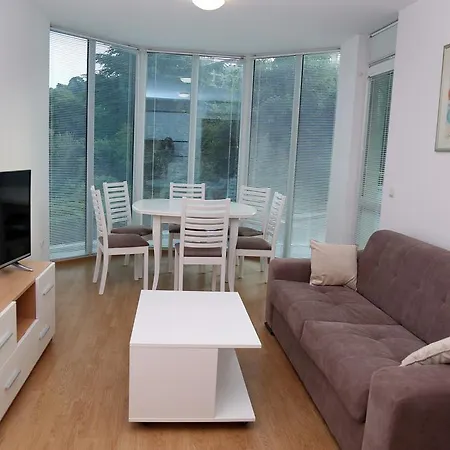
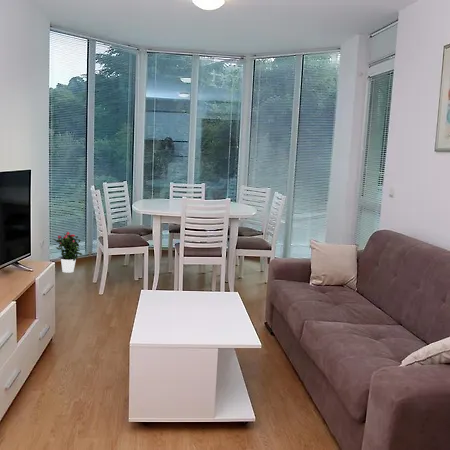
+ potted flower [52,231,84,274]
